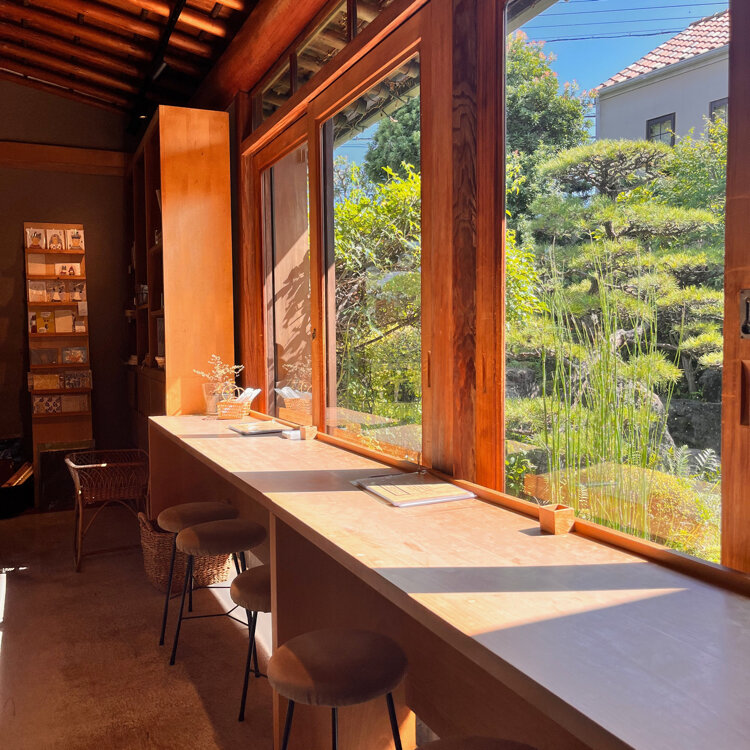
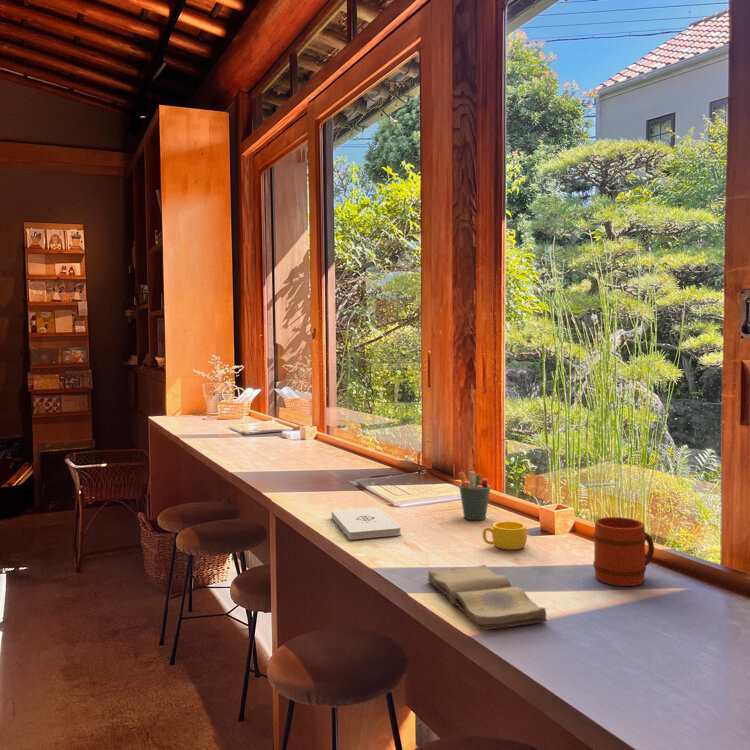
+ diary [427,564,548,631]
+ notepad [331,507,402,541]
+ mug [592,516,655,587]
+ pen holder [458,471,491,521]
+ cup [482,520,528,551]
